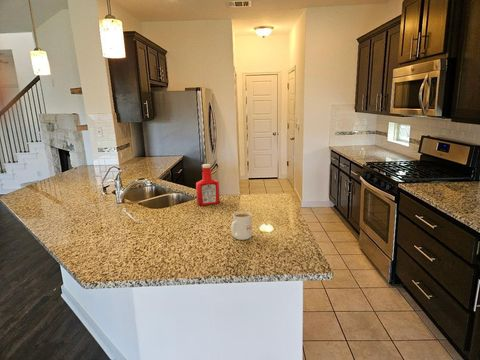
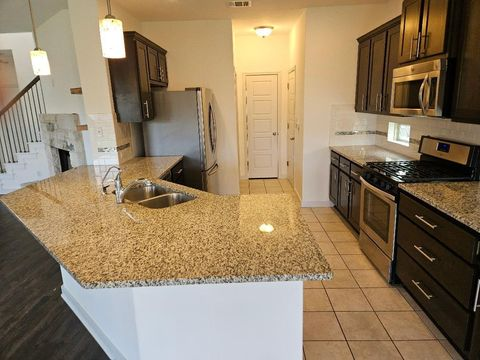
- mug [230,210,253,241]
- soap bottle [195,163,221,207]
